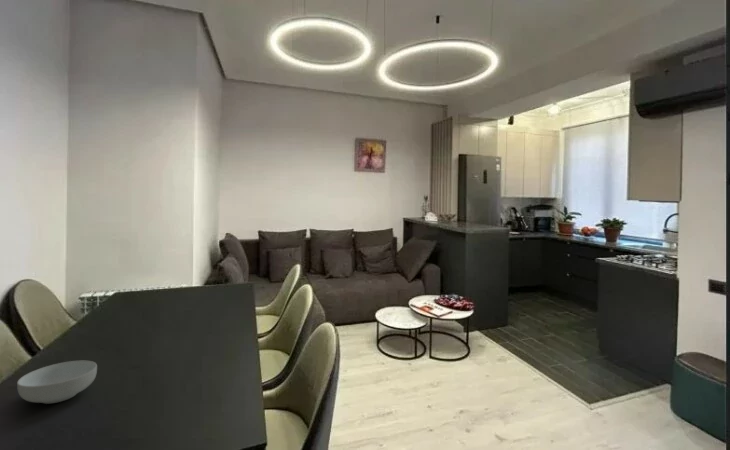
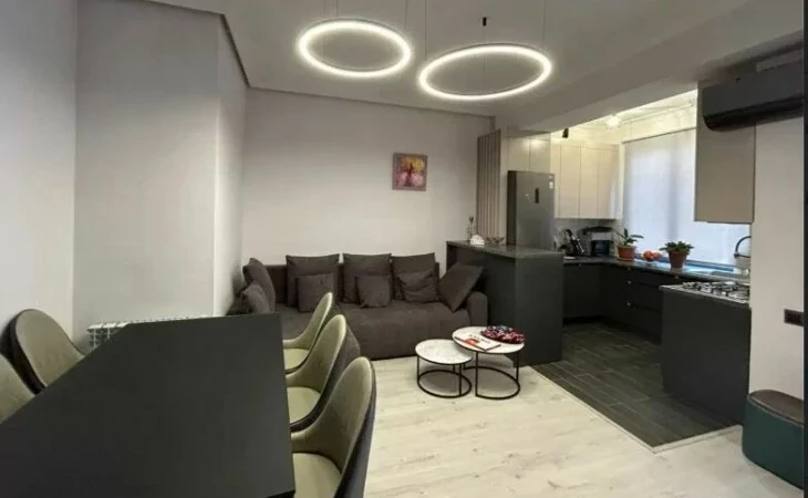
- cereal bowl [16,360,98,405]
